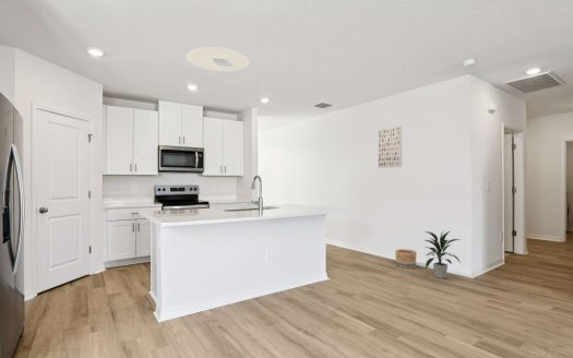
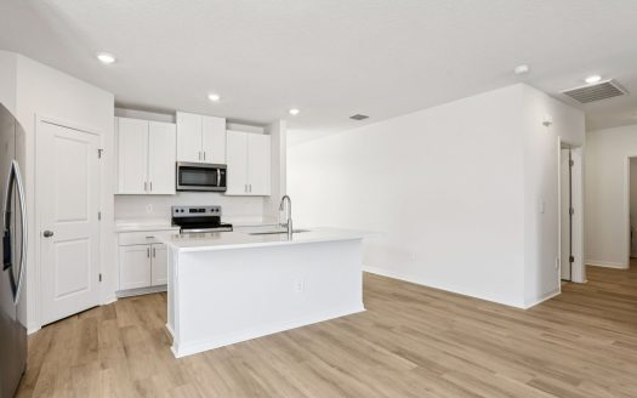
- ceiling light [187,46,250,72]
- indoor plant [423,229,462,279]
- basket [394,248,418,268]
- wall art [377,124,403,169]
